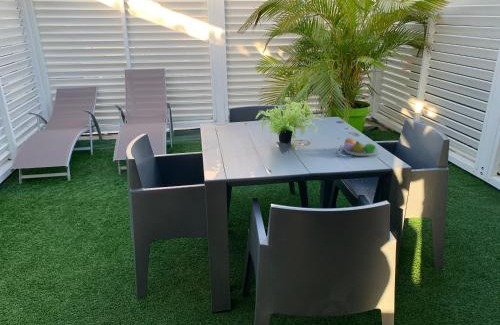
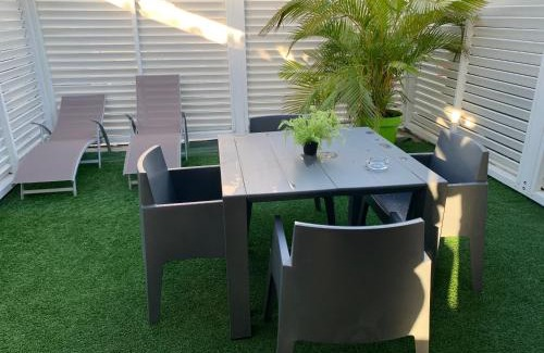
- fruit bowl [341,137,380,157]
